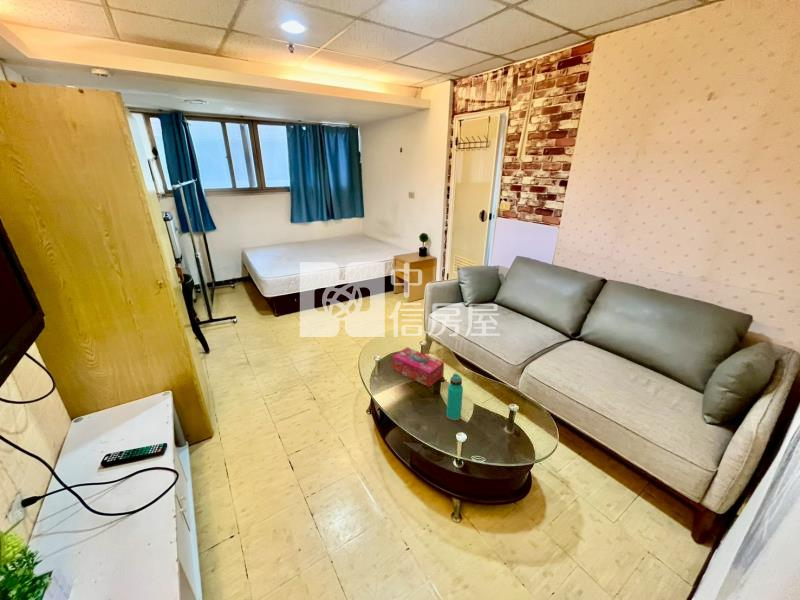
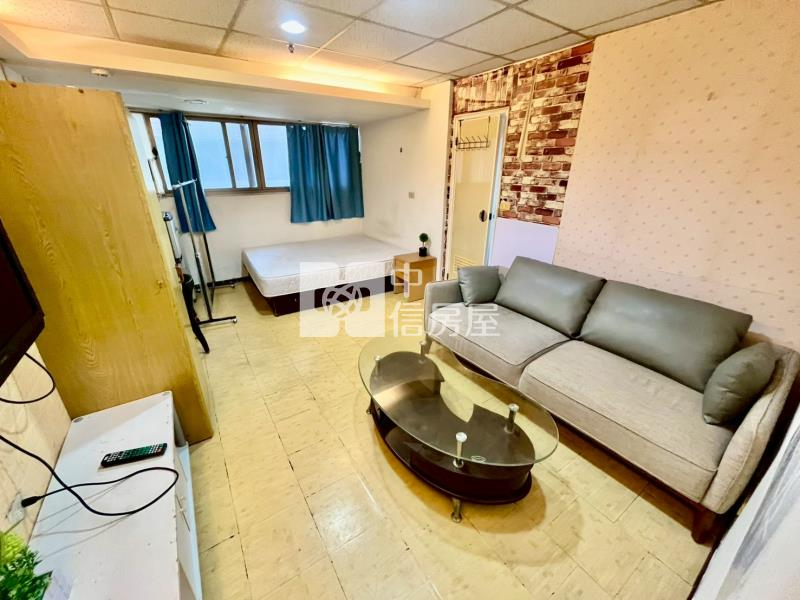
- water bottle [446,373,464,421]
- tissue box [391,346,445,388]
